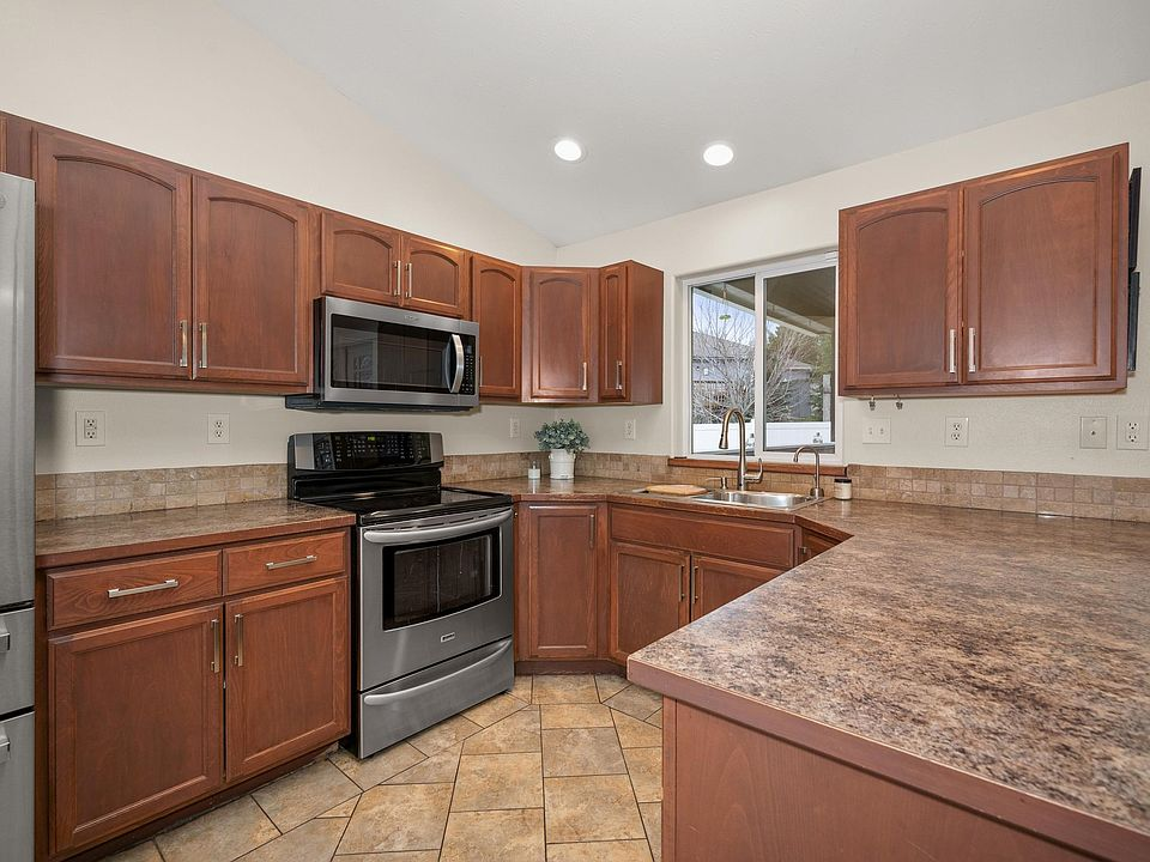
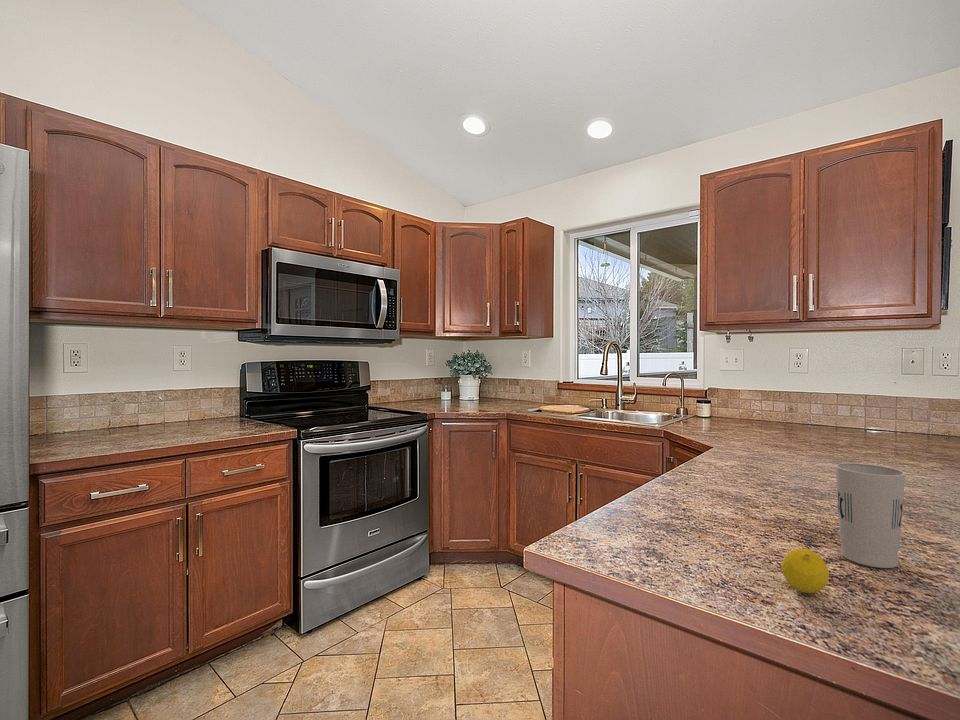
+ cup [834,462,907,569]
+ fruit [781,547,830,594]
